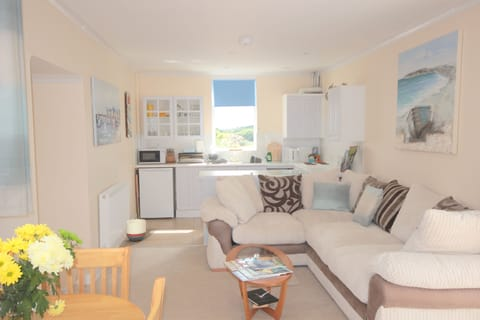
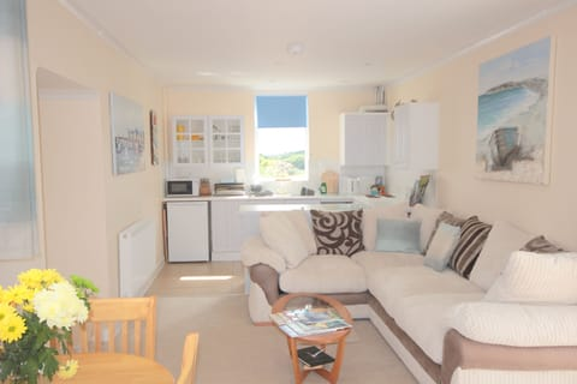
- planter [125,218,147,242]
